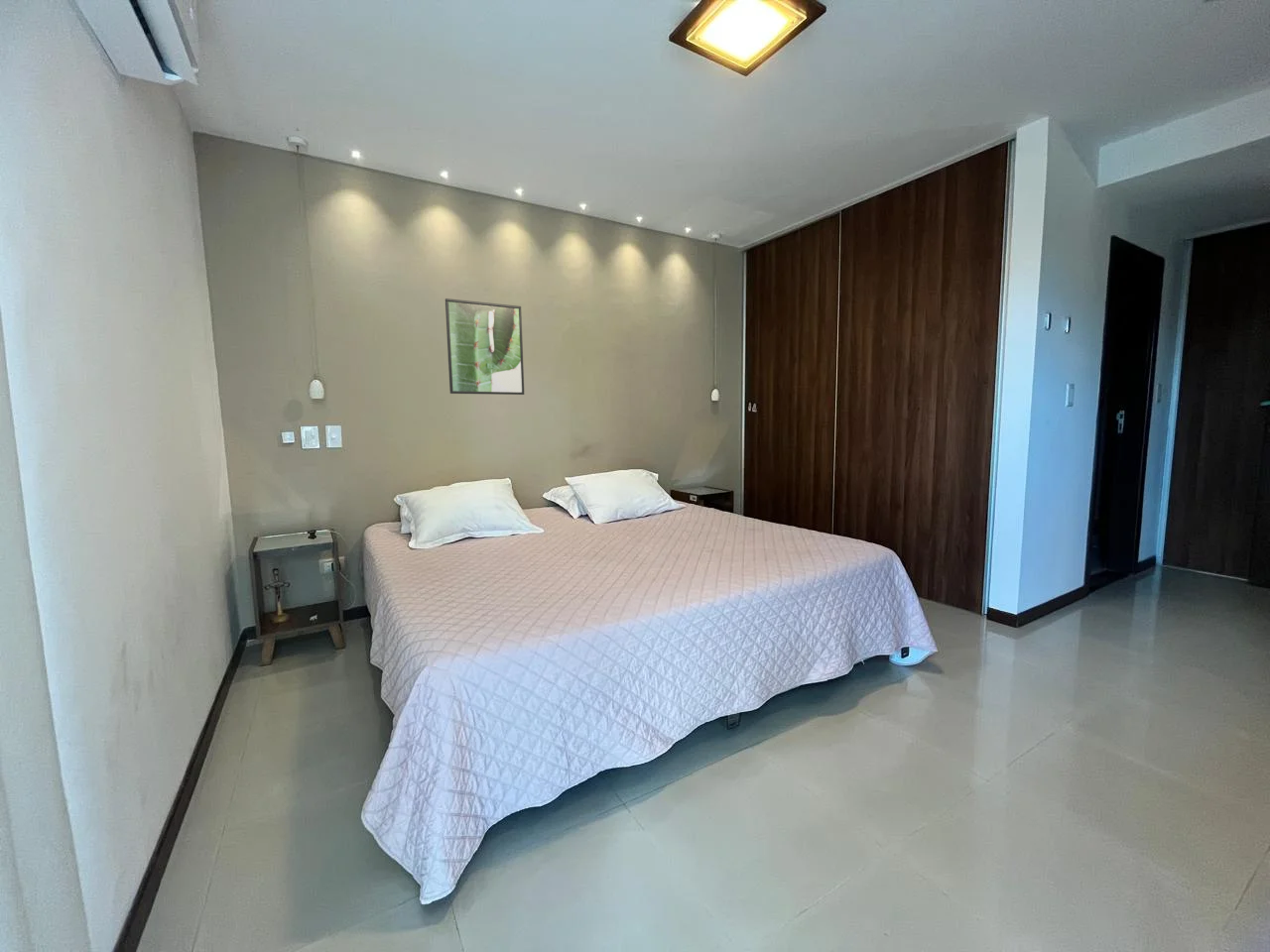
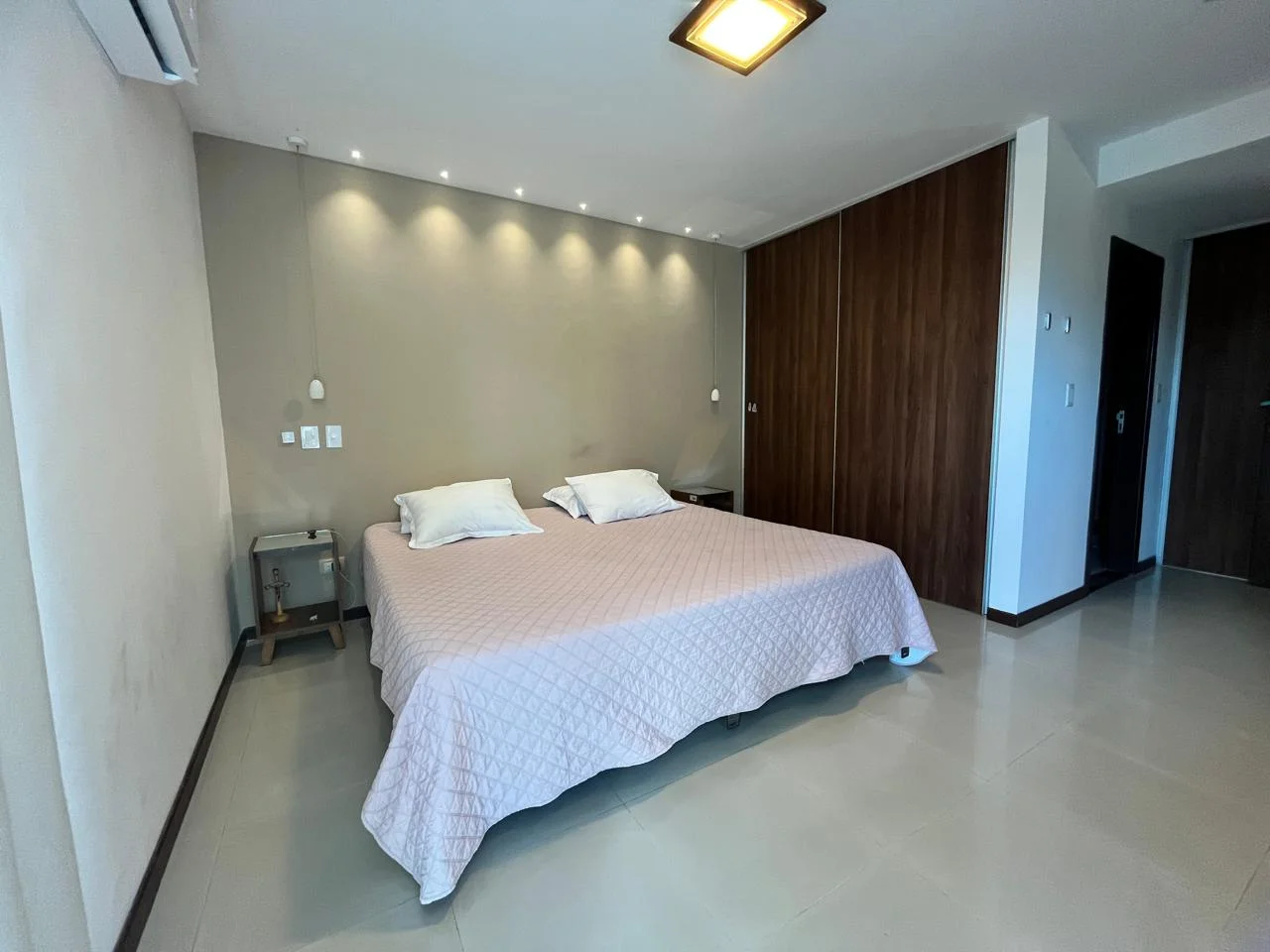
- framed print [445,297,525,396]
